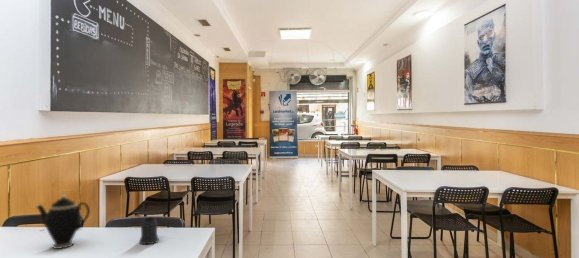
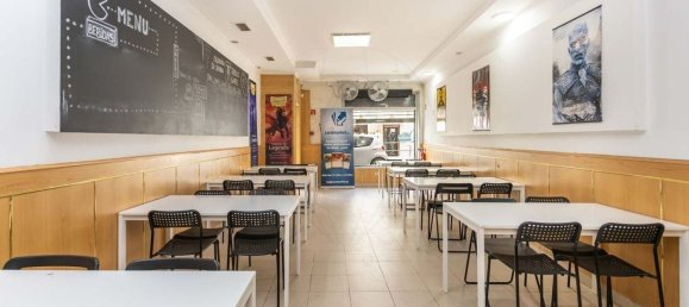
- teapot [34,193,91,250]
- mug [138,216,160,245]
